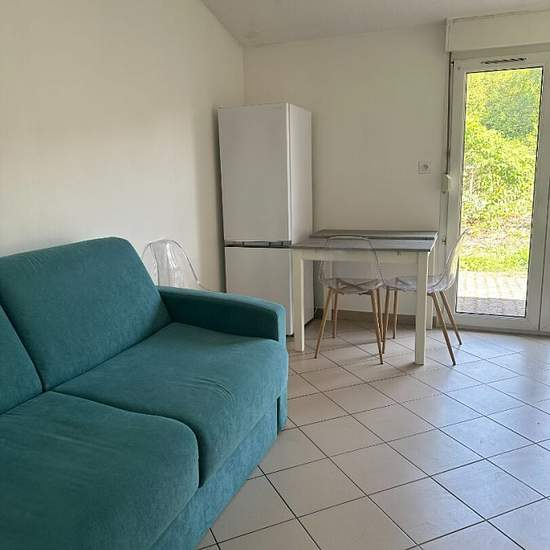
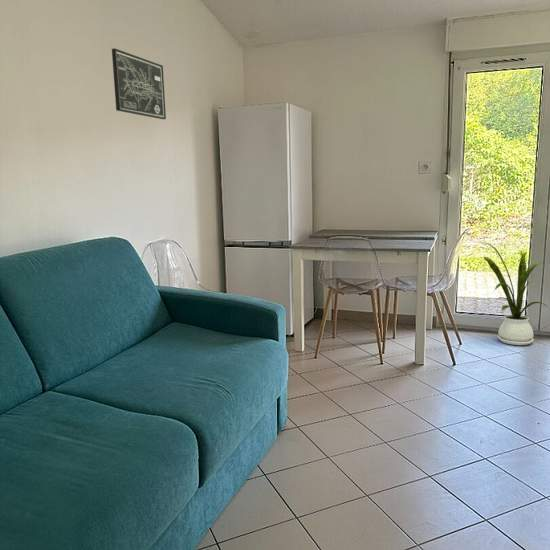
+ wall art [111,47,167,120]
+ house plant [481,241,549,346]
